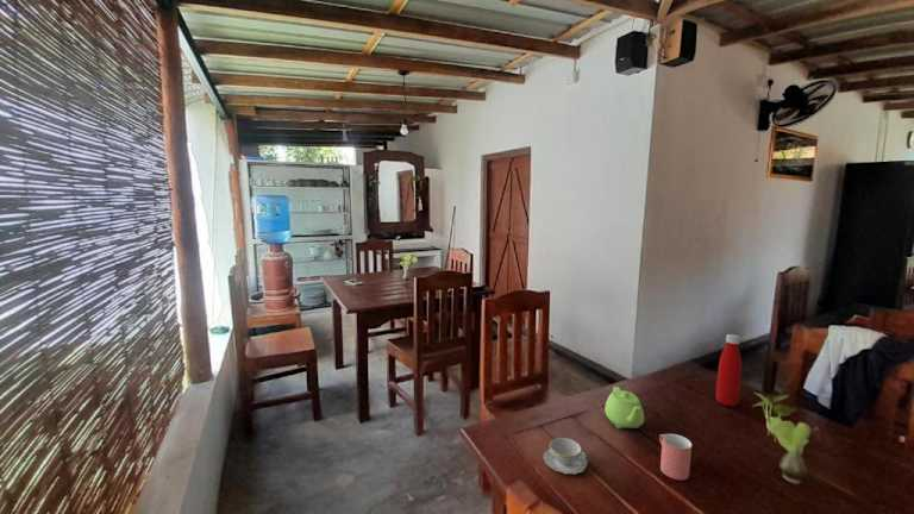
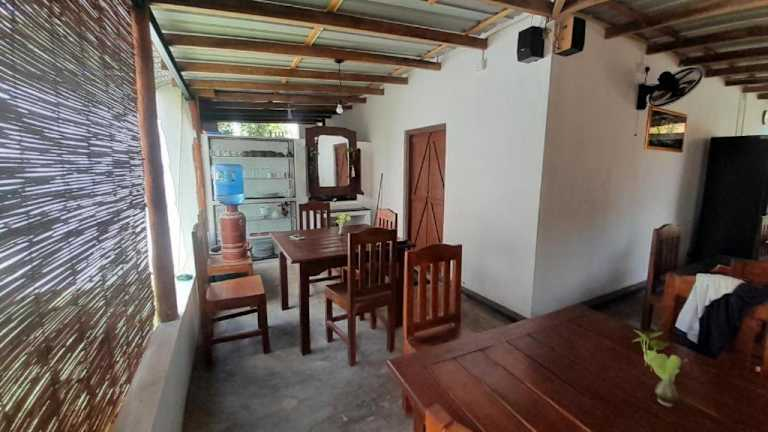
- teapot [603,386,645,430]
- bottle [714,333,743,408]
- chinaware [541,437,589,475]
- cup [658,433,693,481]
